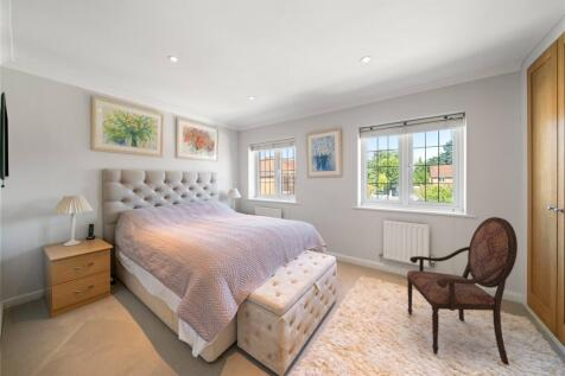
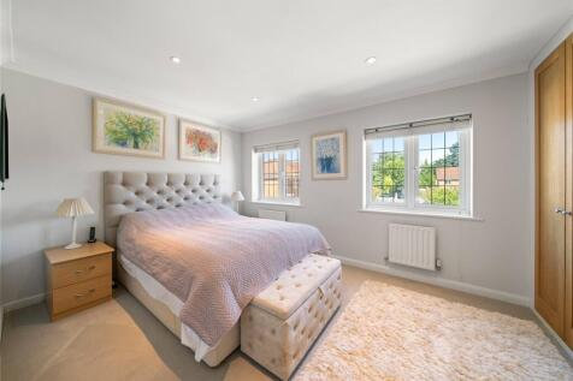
- armchair [406,216,519,367]
